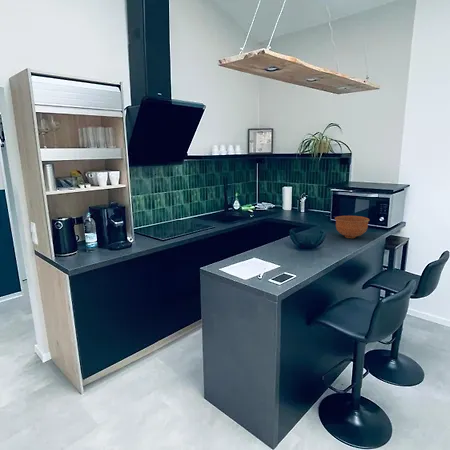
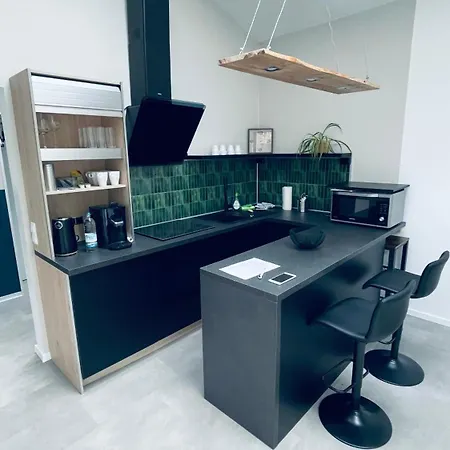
- bowl [334,215,370,239]
